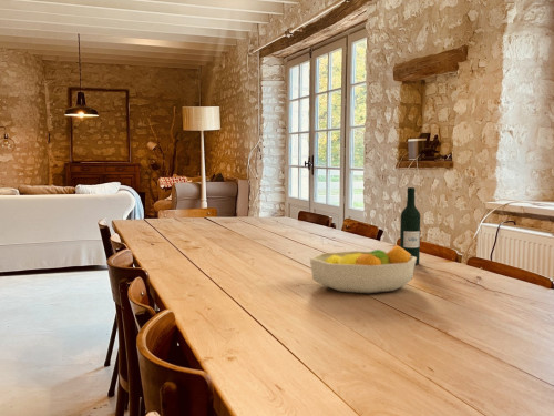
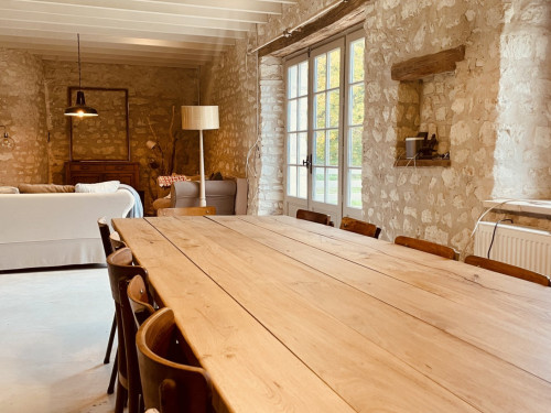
- wine bottle [399,186,421,265]
- fruit bowl [309,244,417,294]
